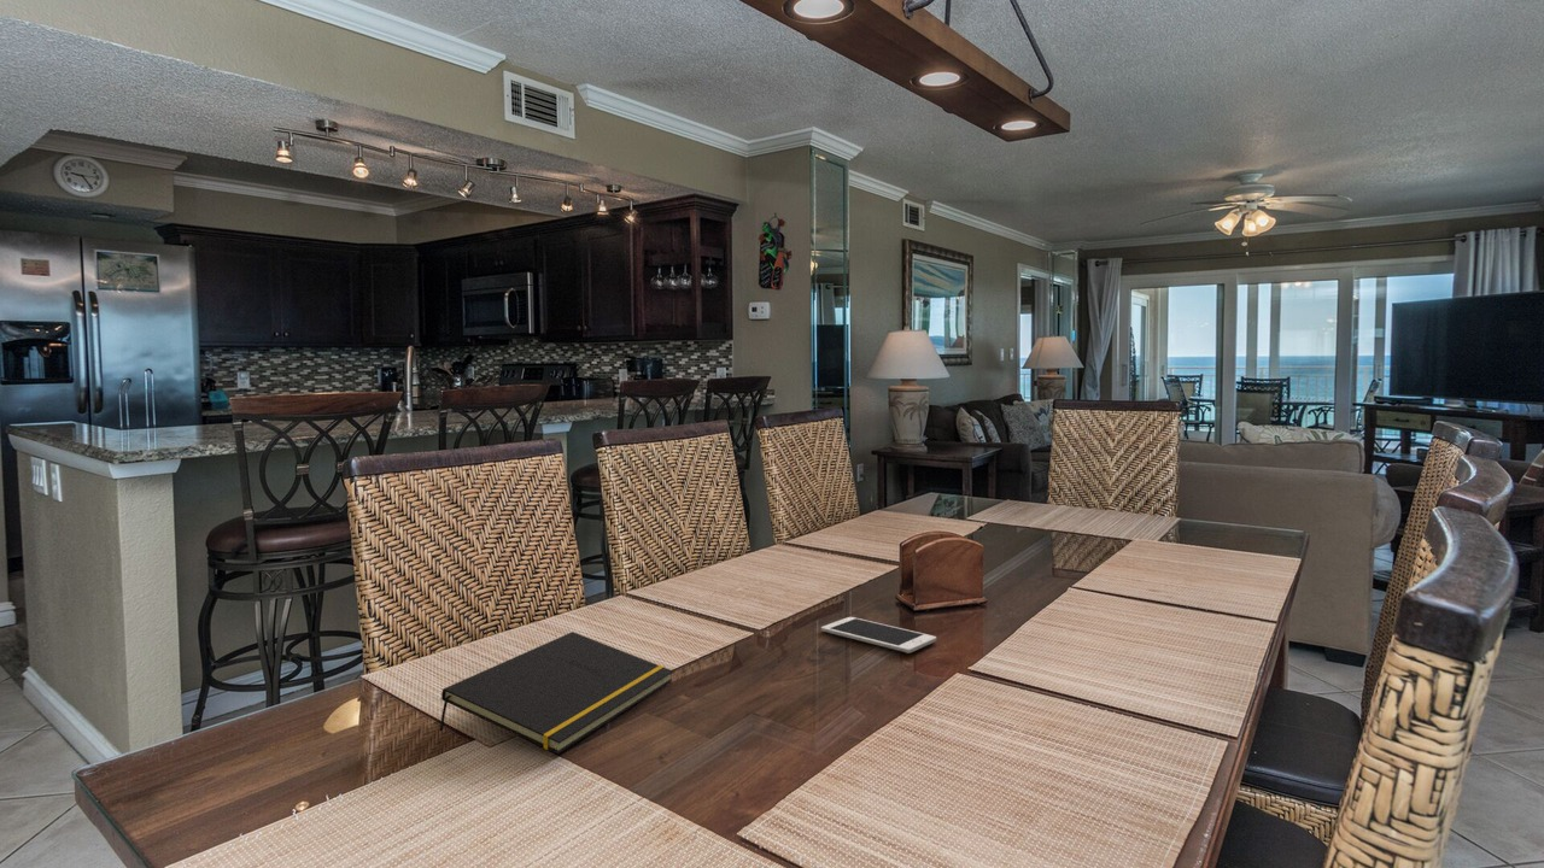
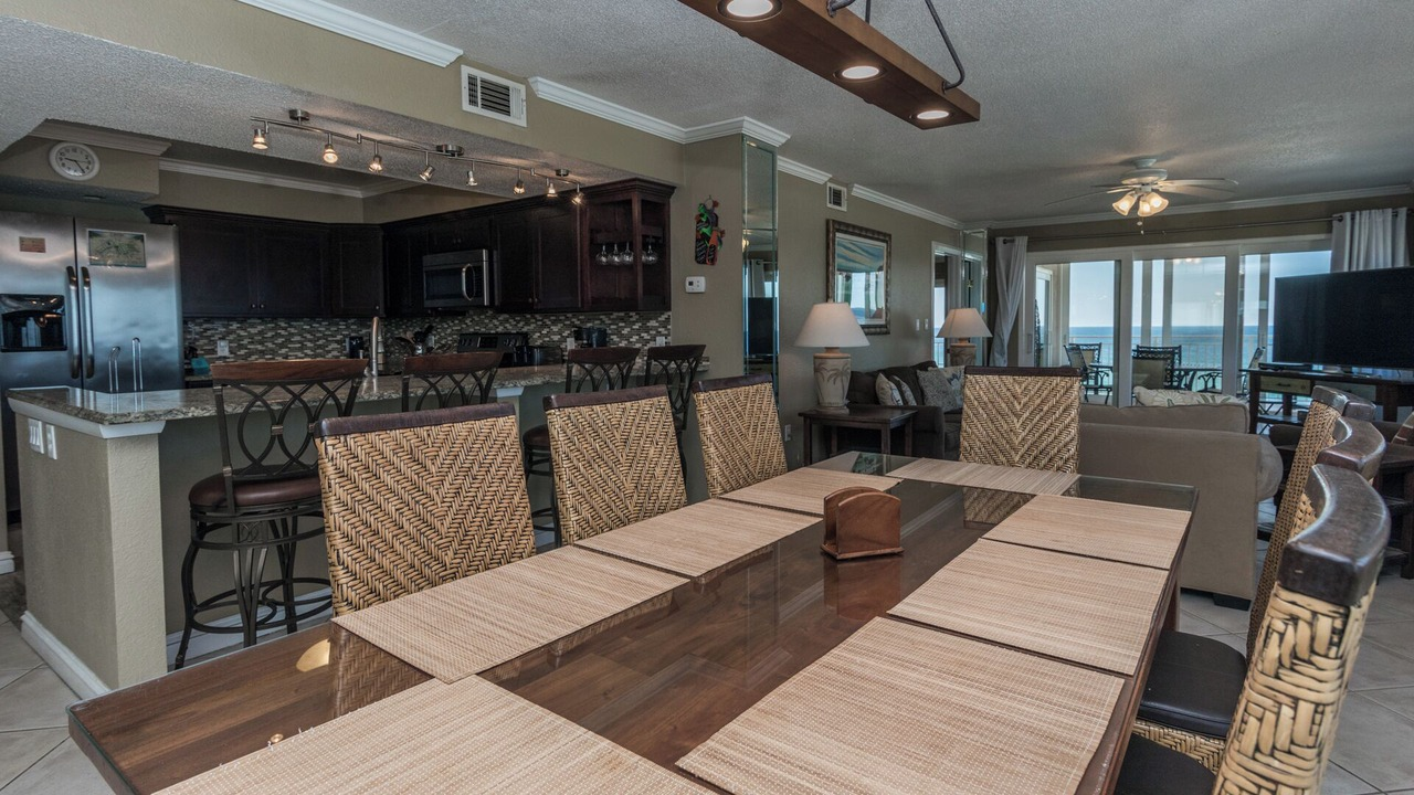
- cell phone [820,616,937,655]
- notepad [438,631,674,755]
